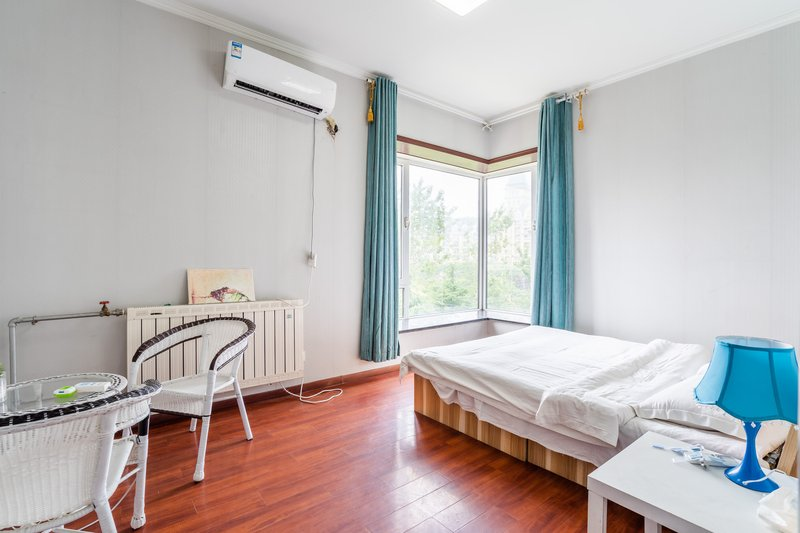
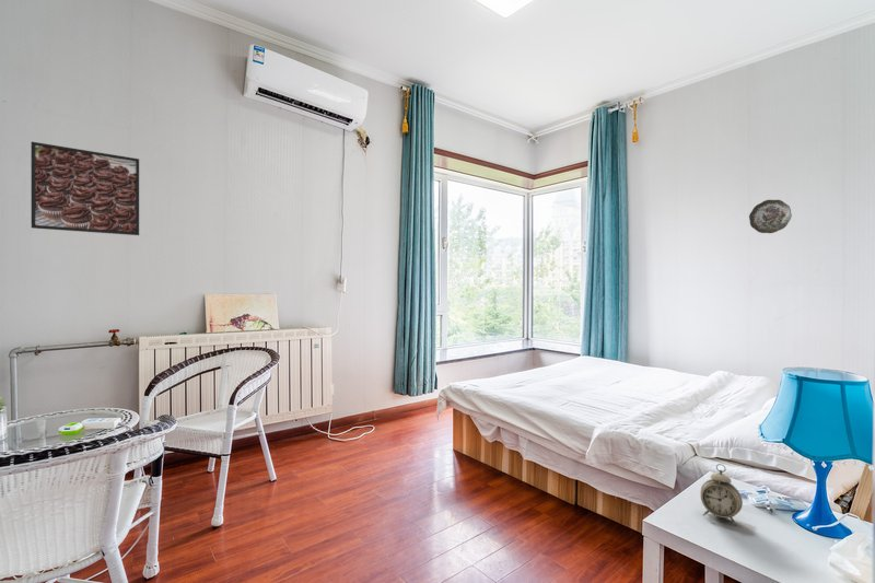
+ decorative plate [748,199,793,234]
+ alarm clock [699,463,744,526]
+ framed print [31,141,140,236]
